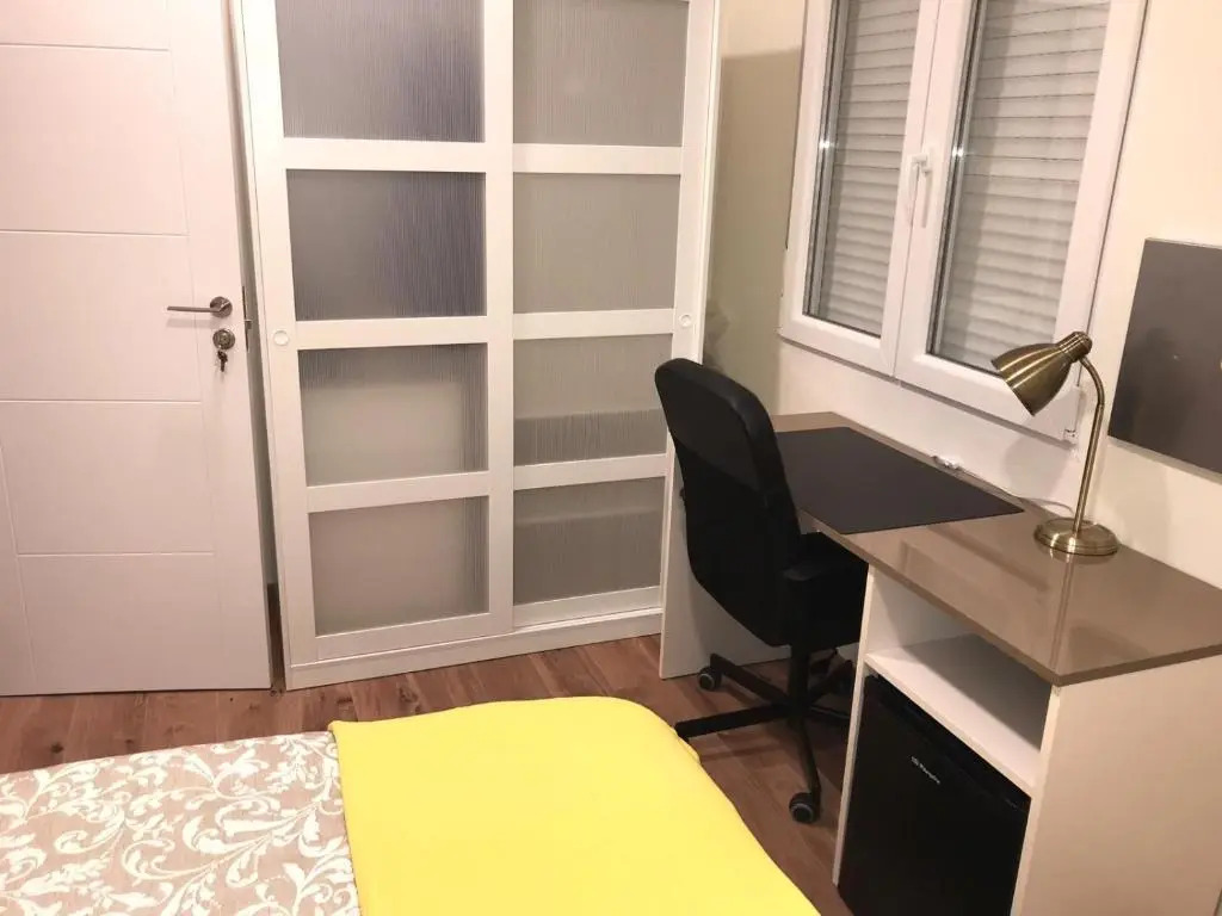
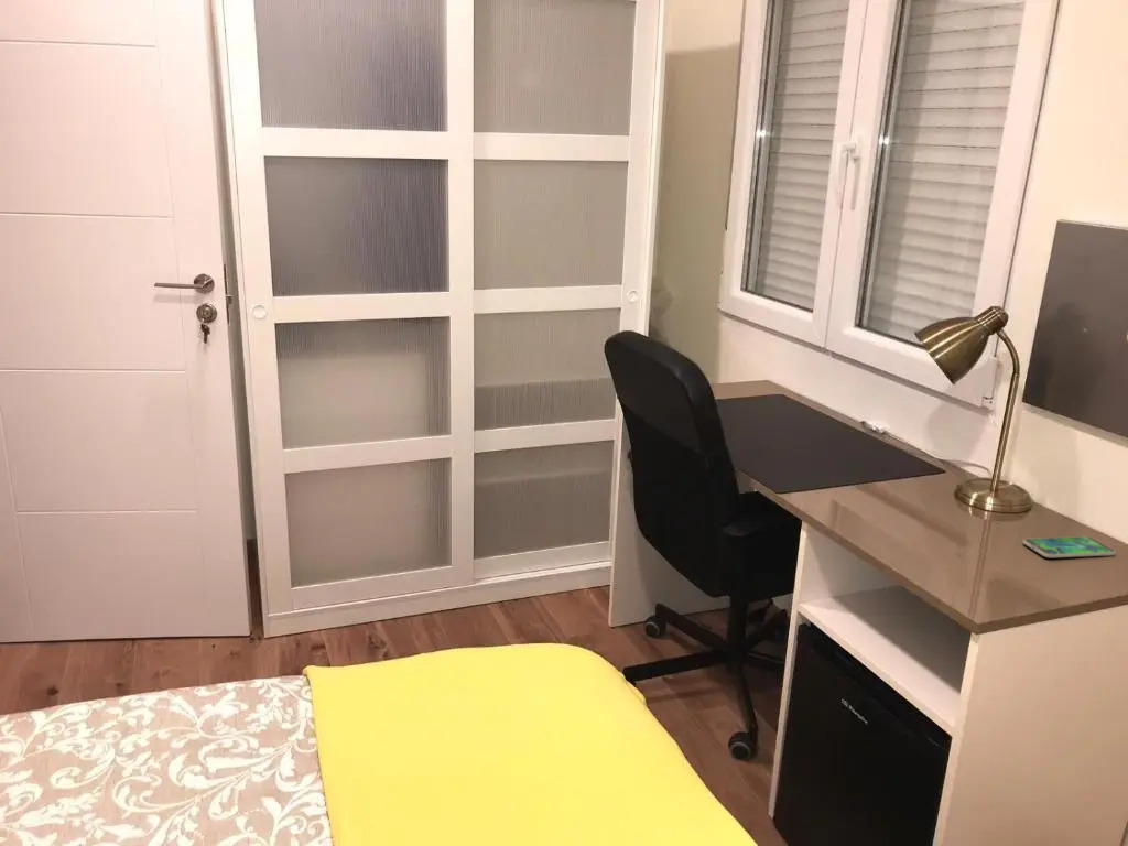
+ smartphone [1022,535,1116,558]
